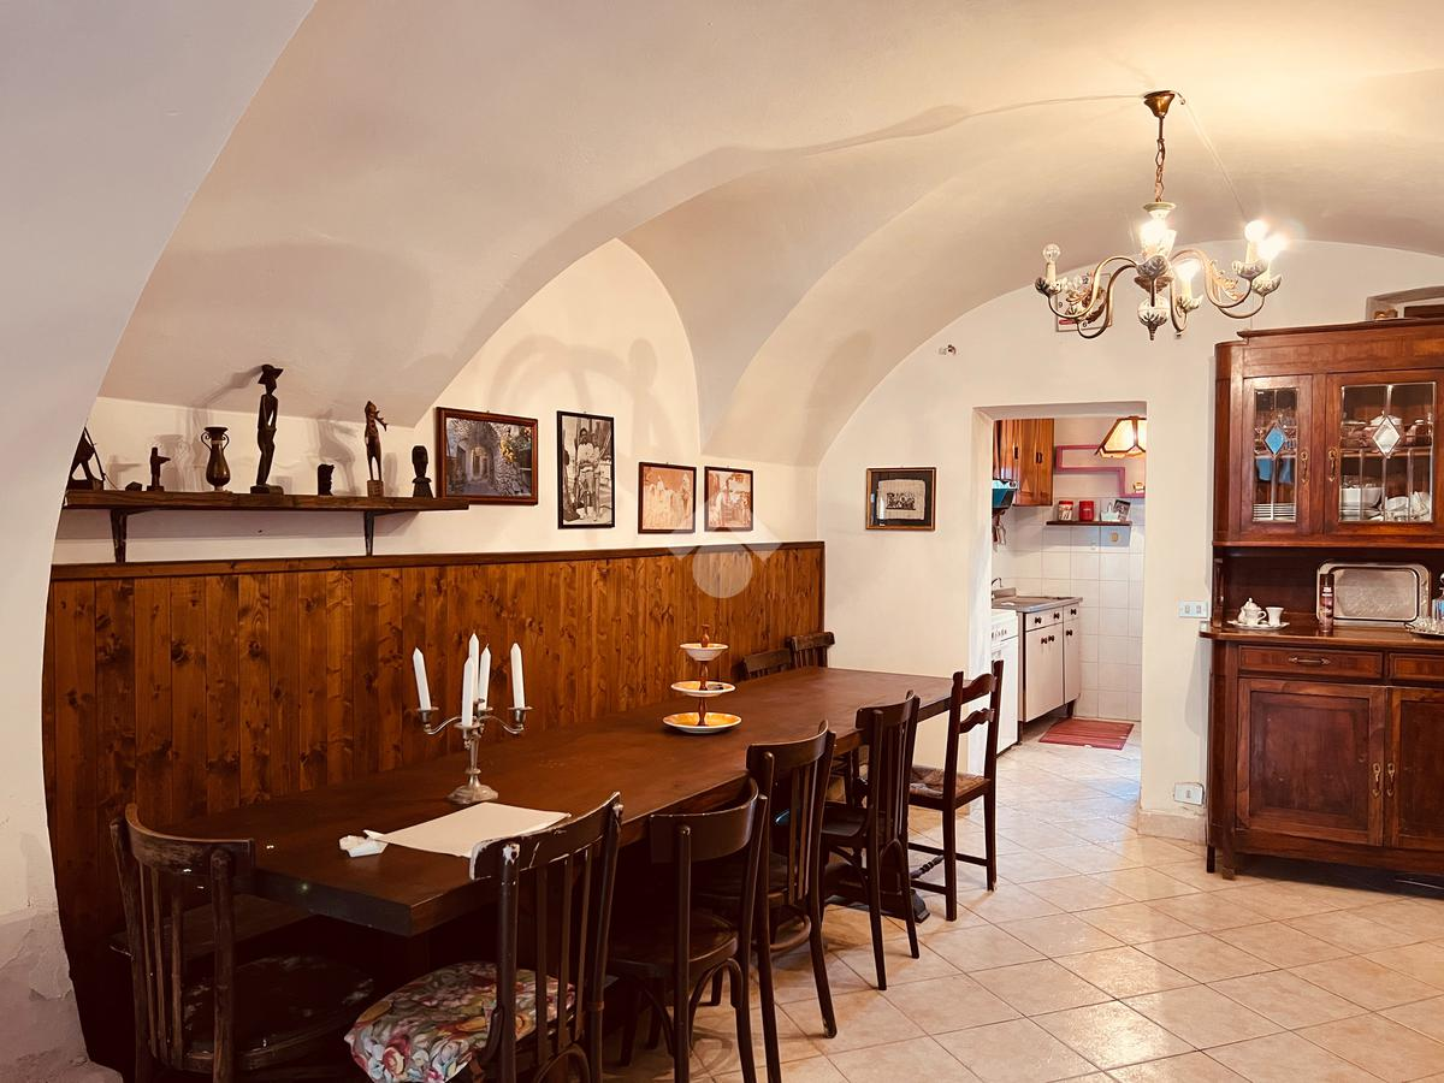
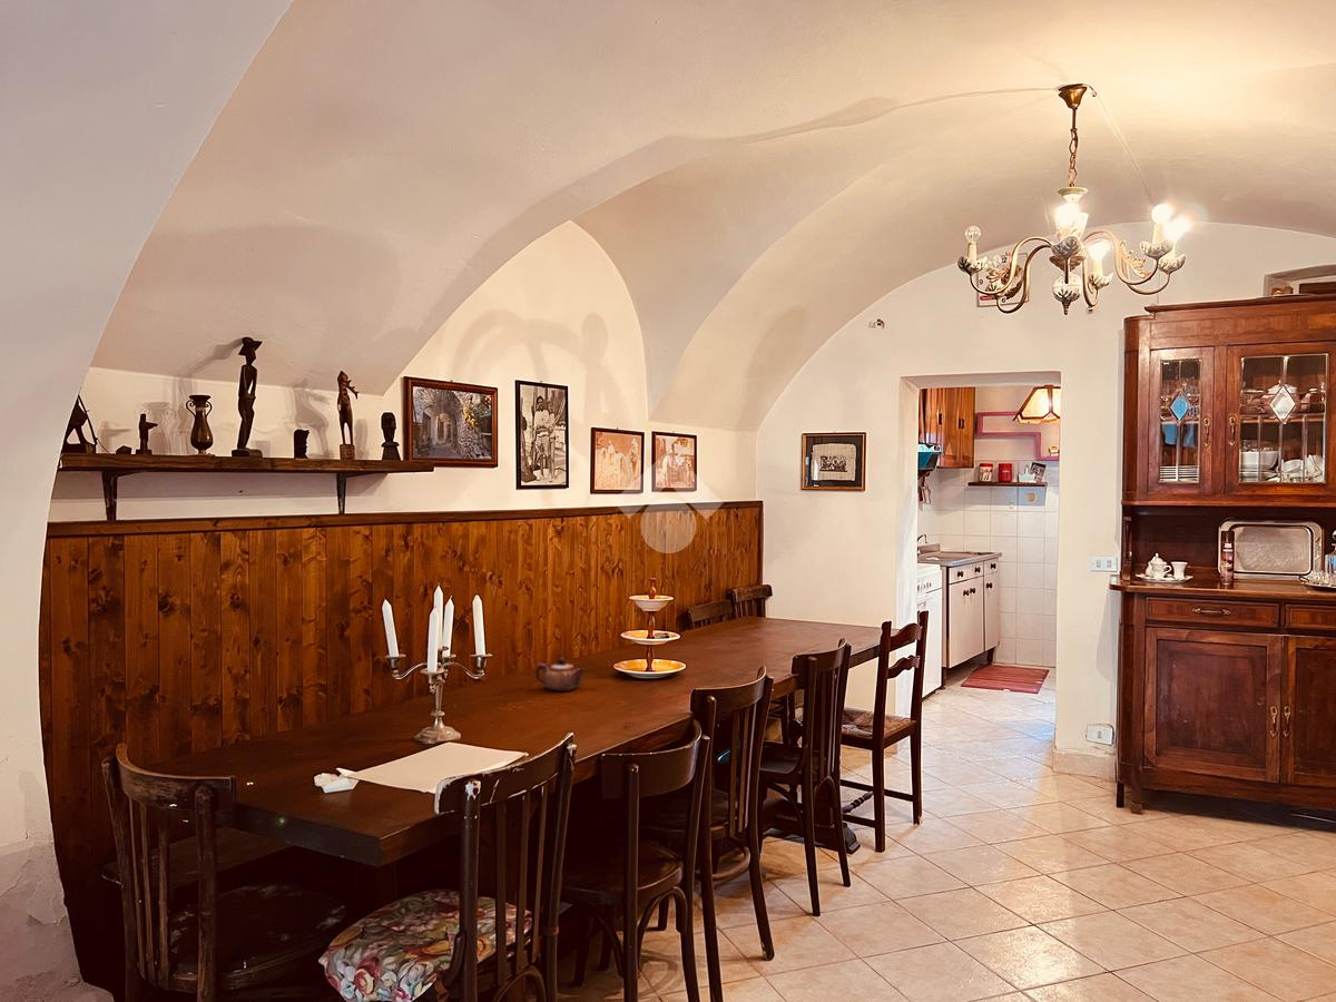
+ teapot [534,657,587,692]
